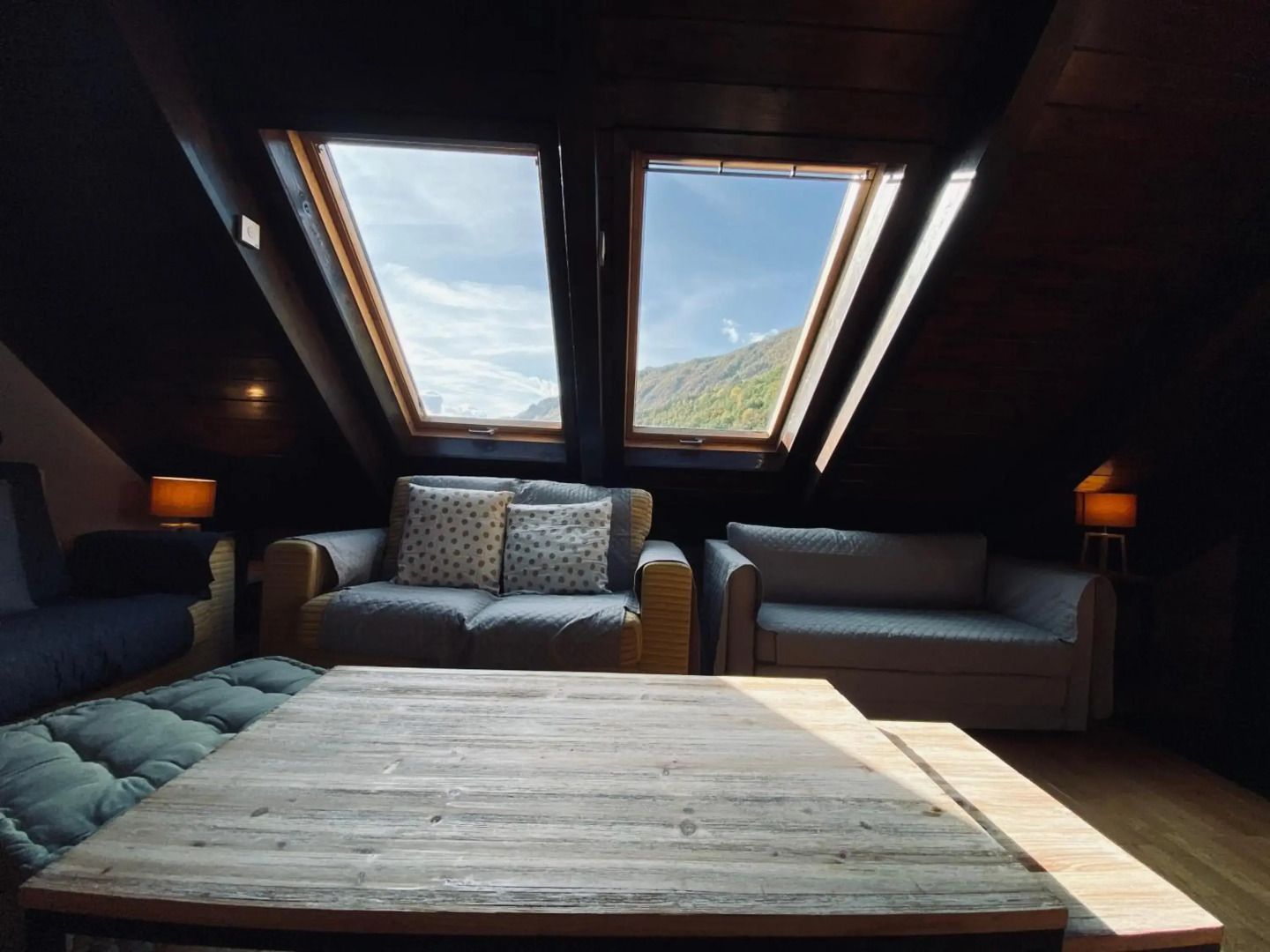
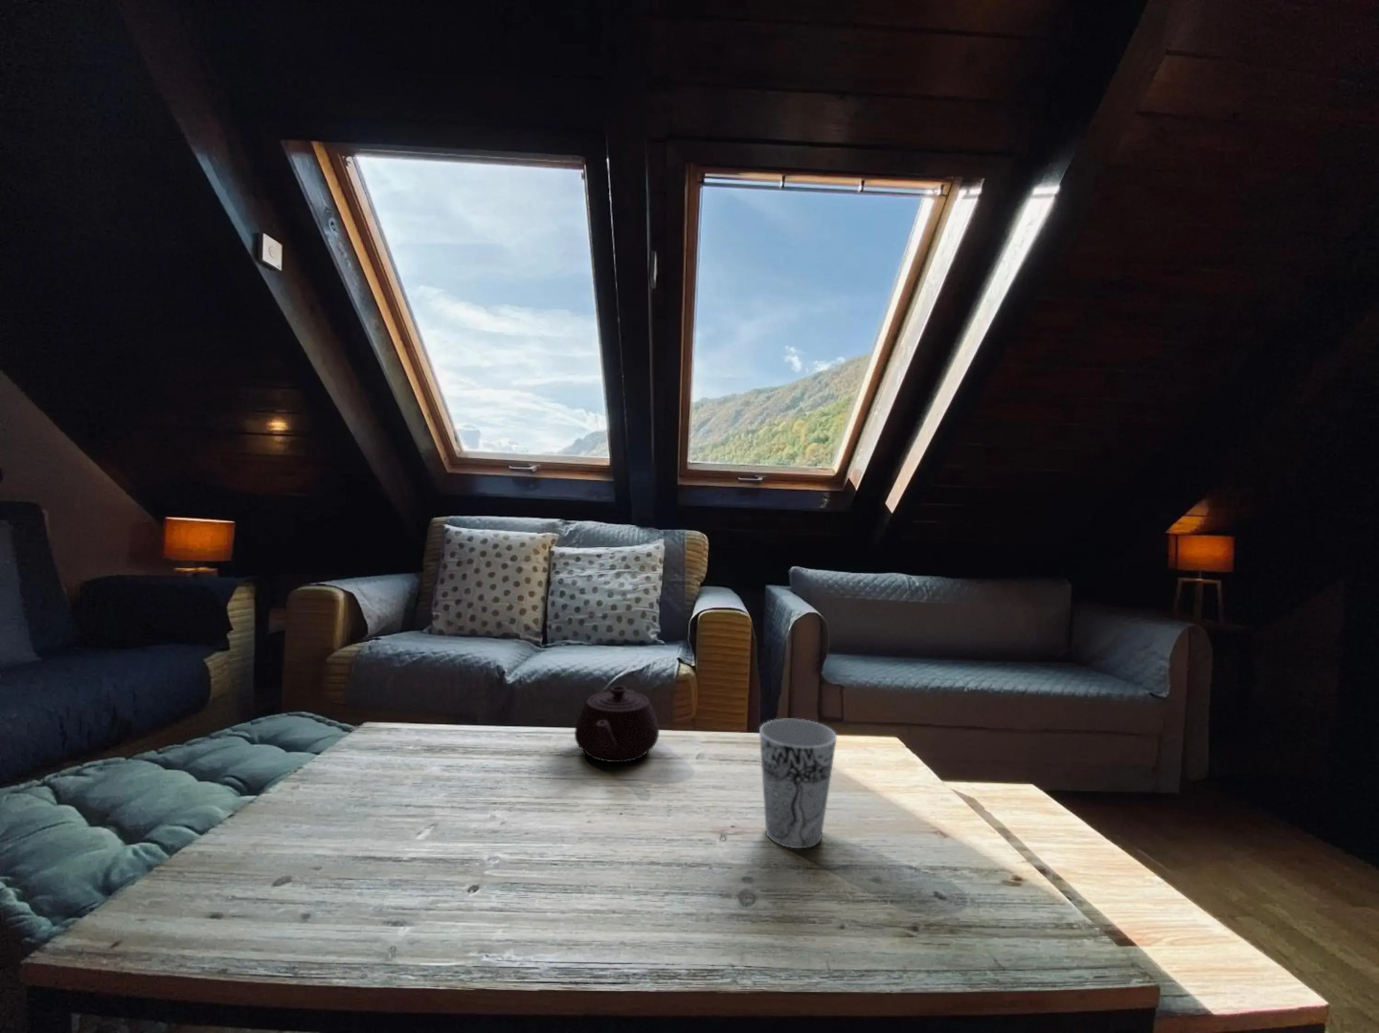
+ cup [759,718,838,850]
+ teapot [573,685,660,763]
